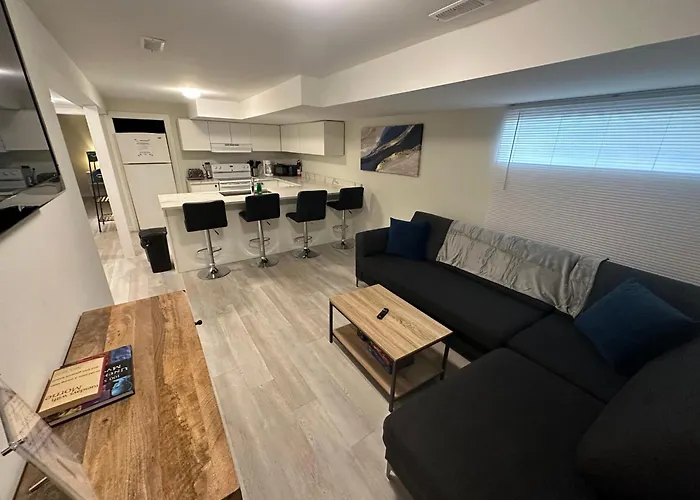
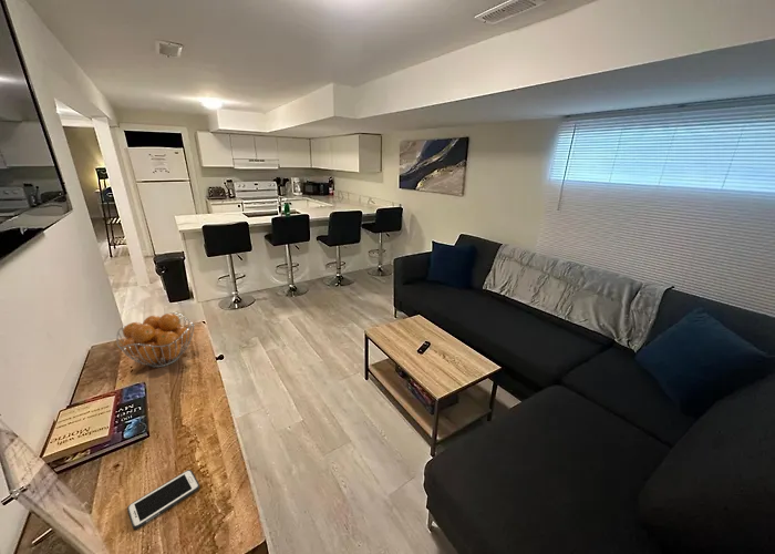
+ cell phone [126,469,200,530]
+ fruit basket [115,311,195,368]
